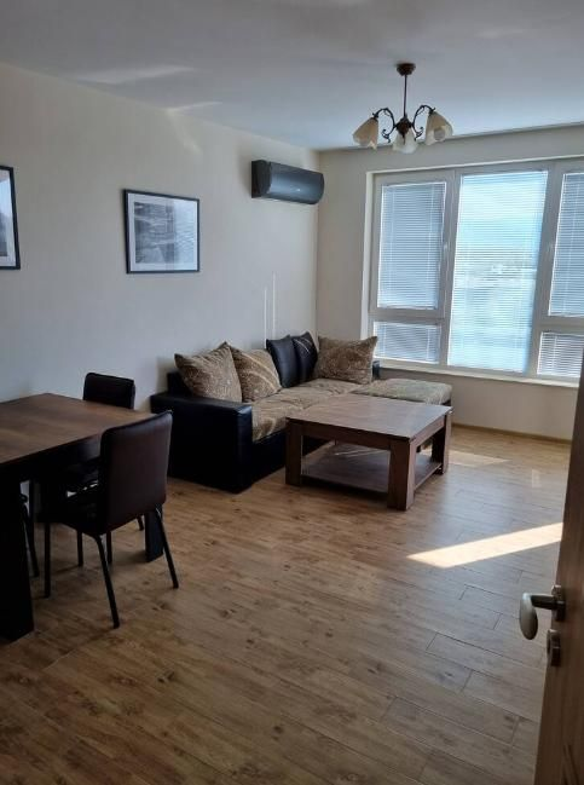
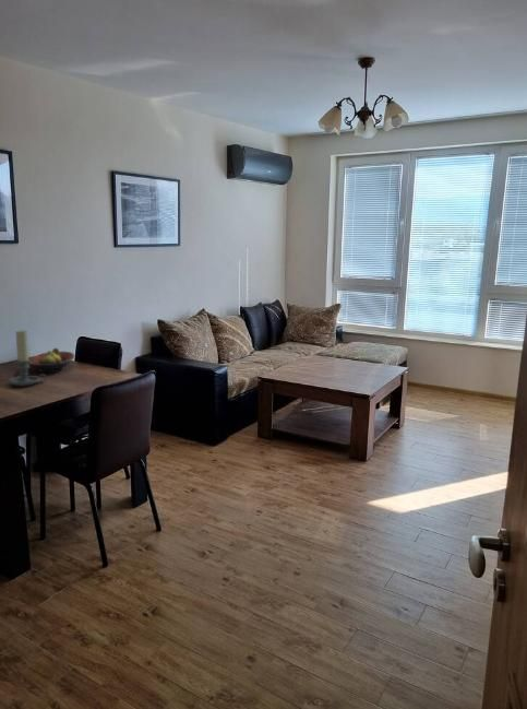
+ fruit bowl [27,346,75,374]
+ candle holder [7,329,47,387]
